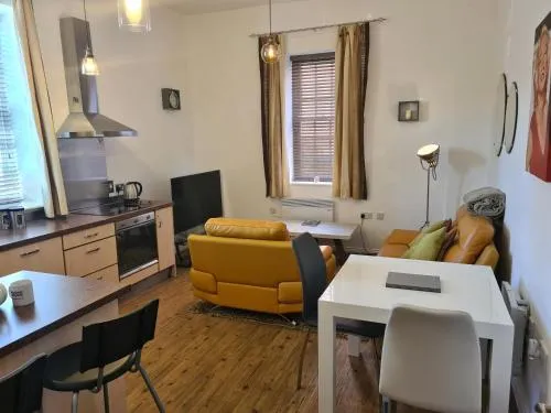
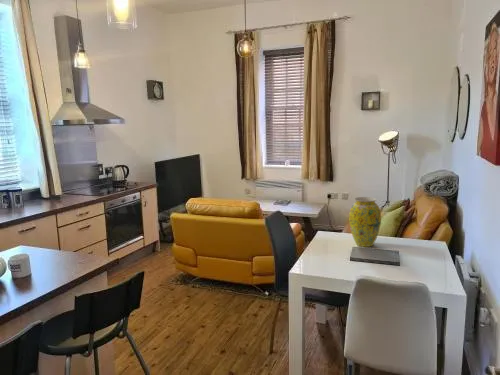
+ vase [348,196,382,248]
